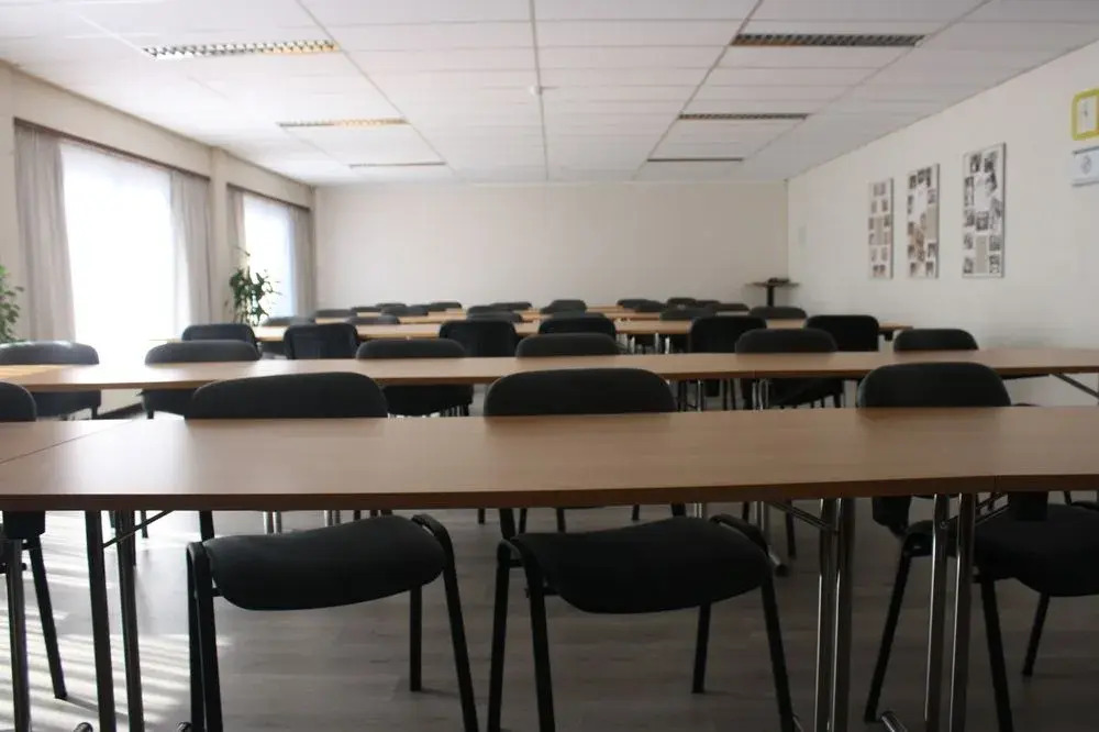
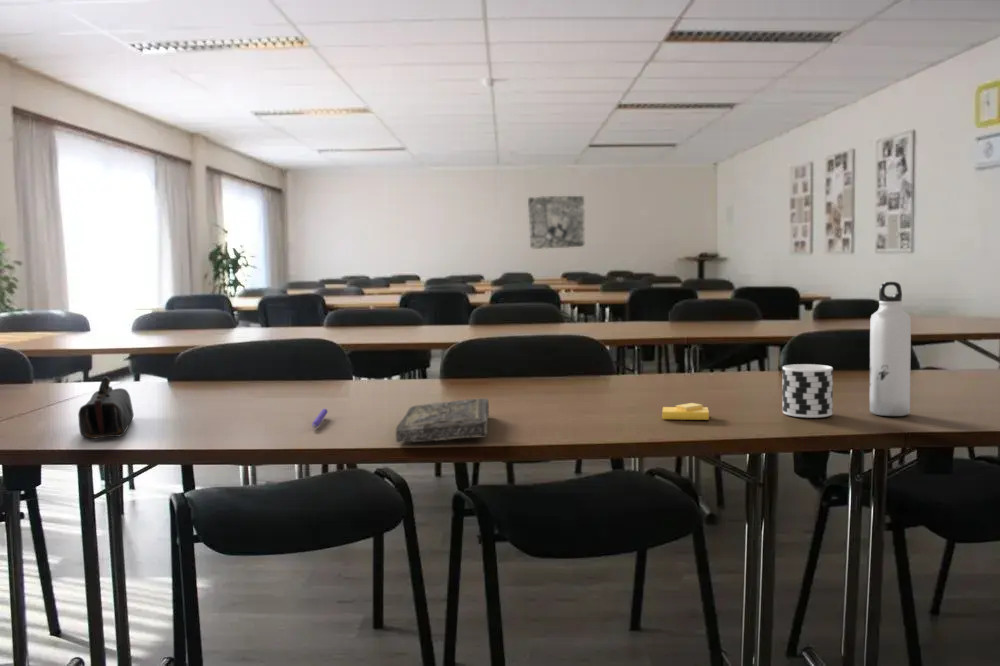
+ pen [311,408,329,429]
+ book [395,397,490,444]
+ map [527,195,586,250]
+ water bottle [869,281,912,417]
+ cup [782,363,834,419]
+ pencil case [77,375,135,441]
+ sticky notes [662,402,710,421]
